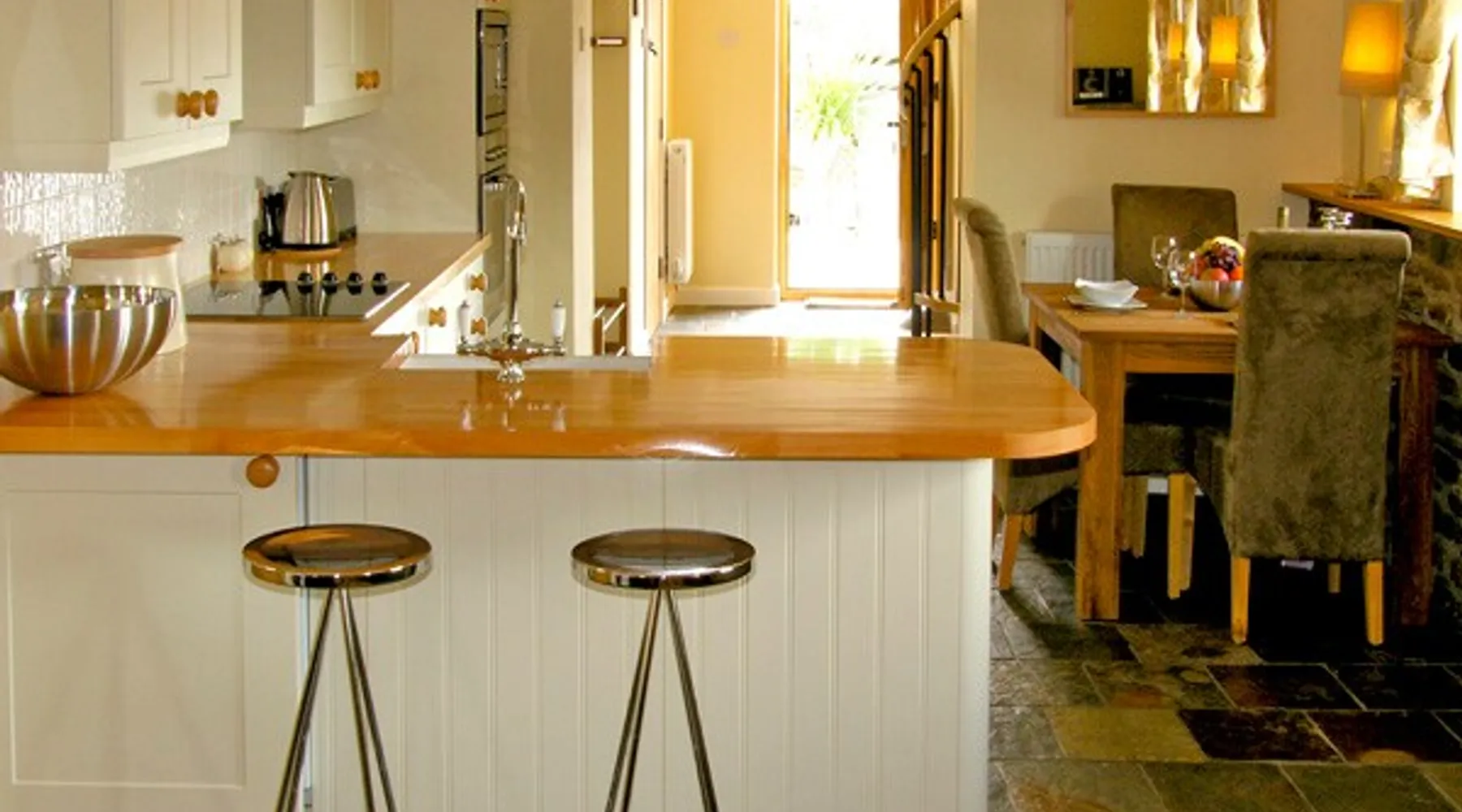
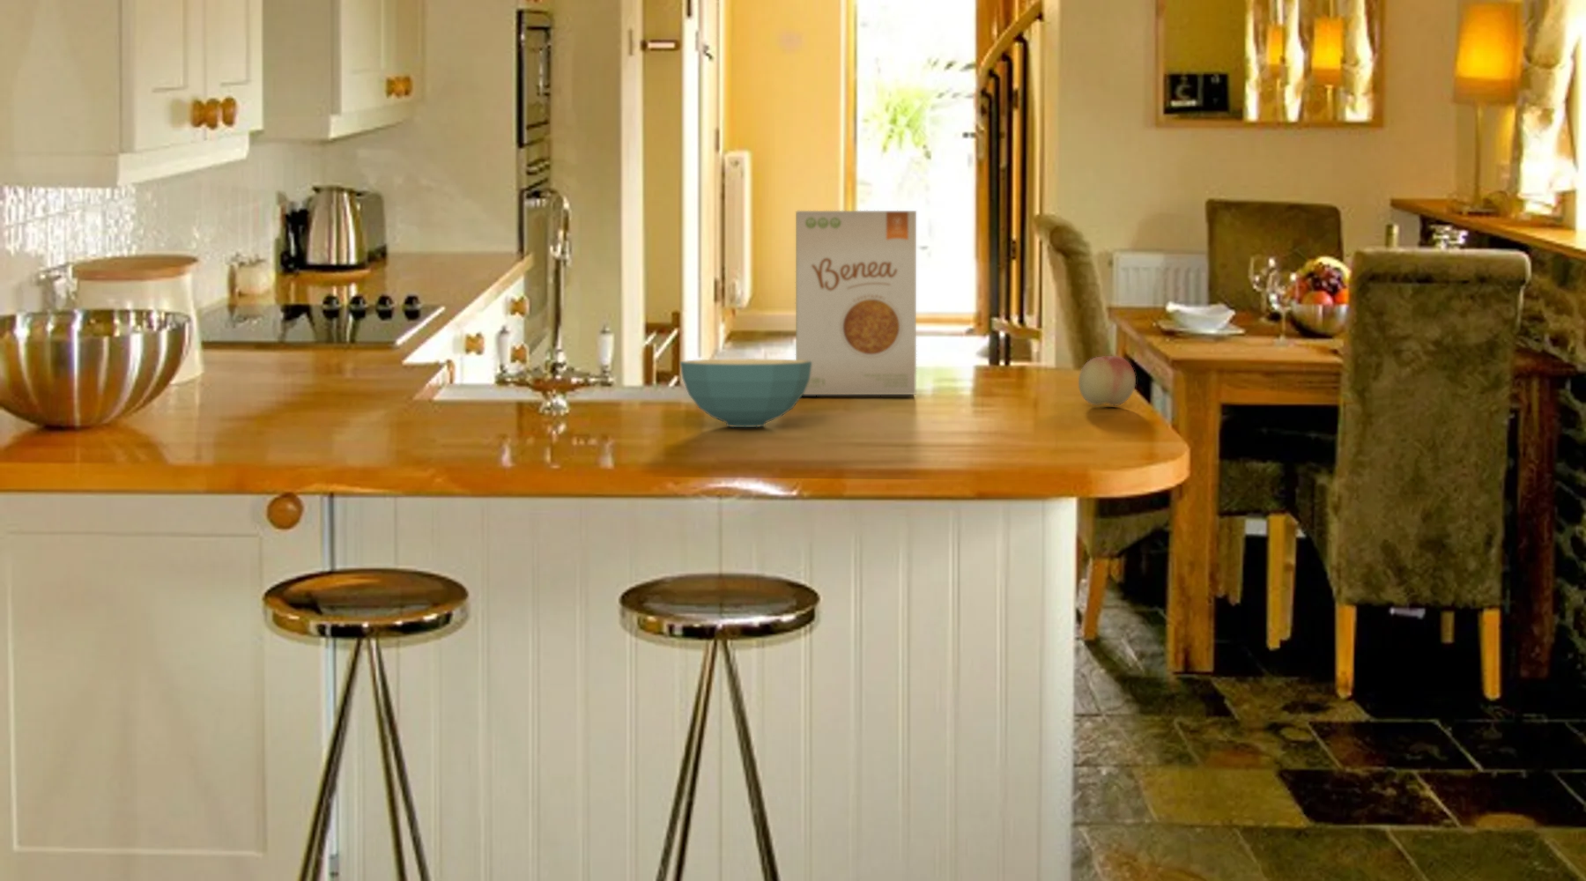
+ cereal bowl [679,358,811,429]
+ fruit [1077,355,1137,407]
+ food box [795,209,918,396]
